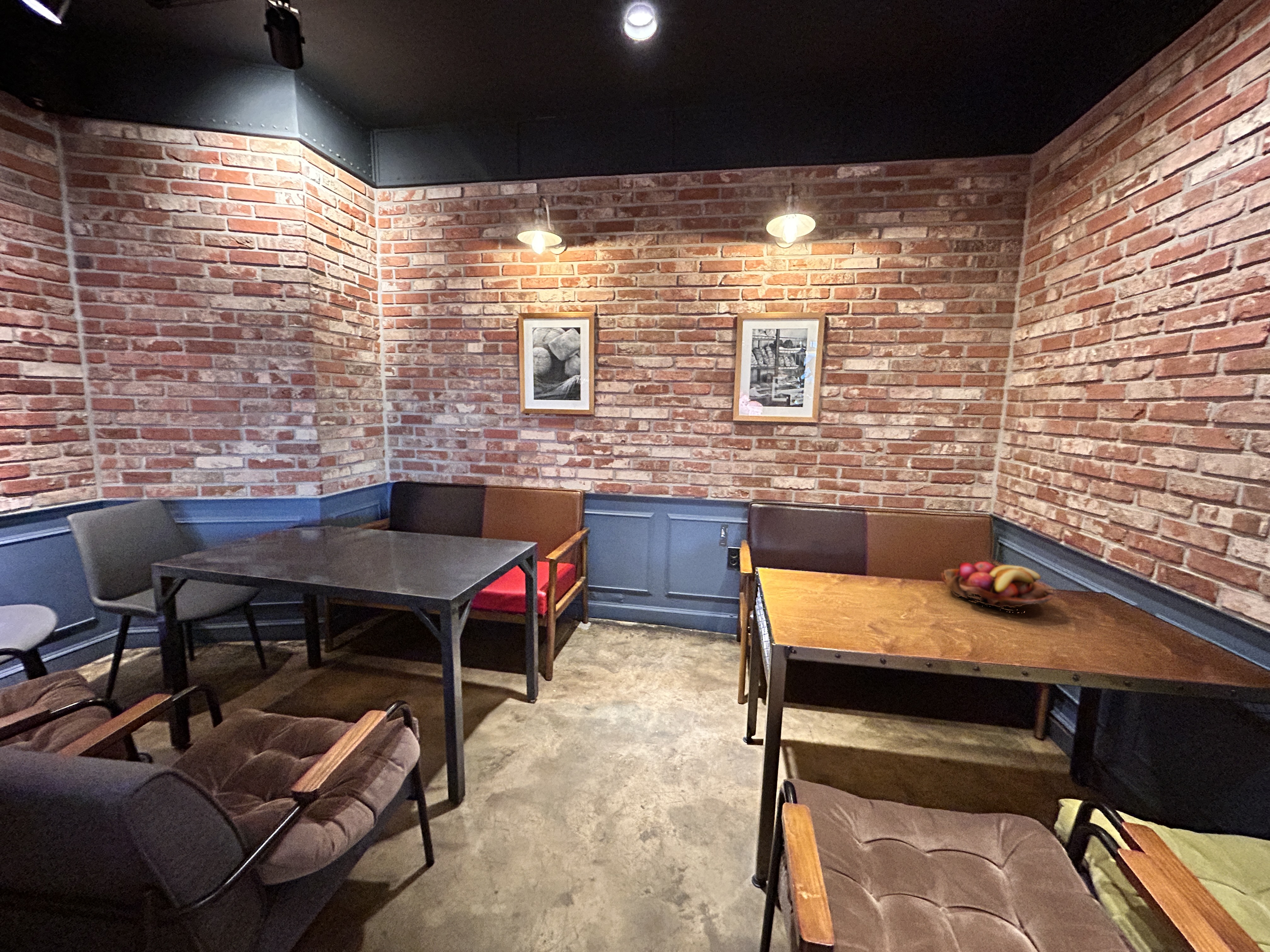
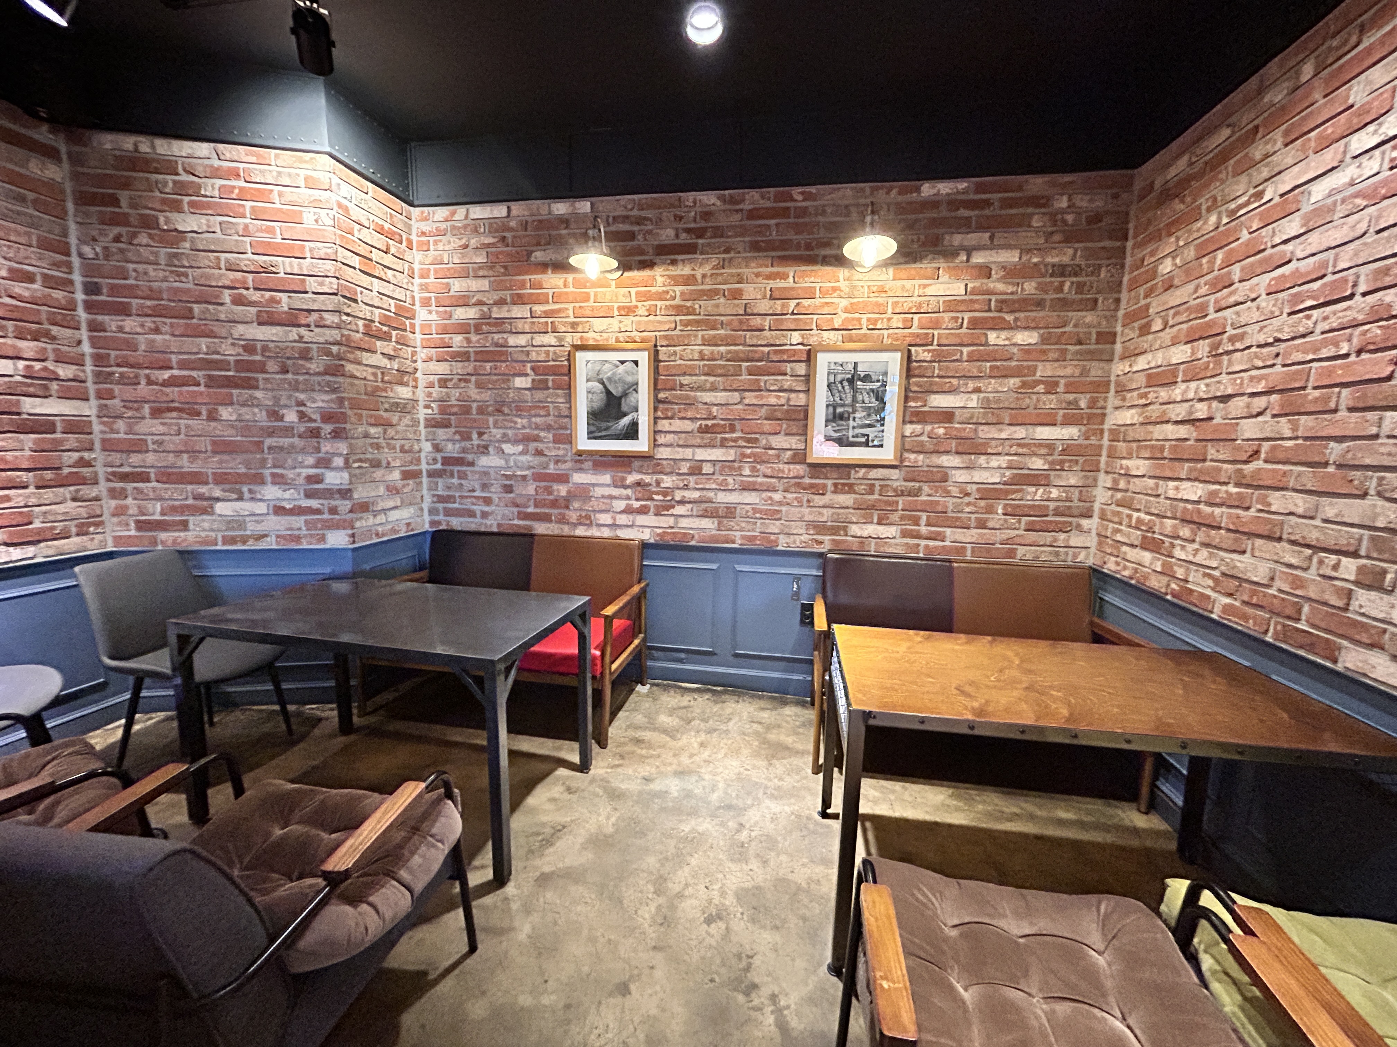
- fruit basket [941,561,1054,613]
